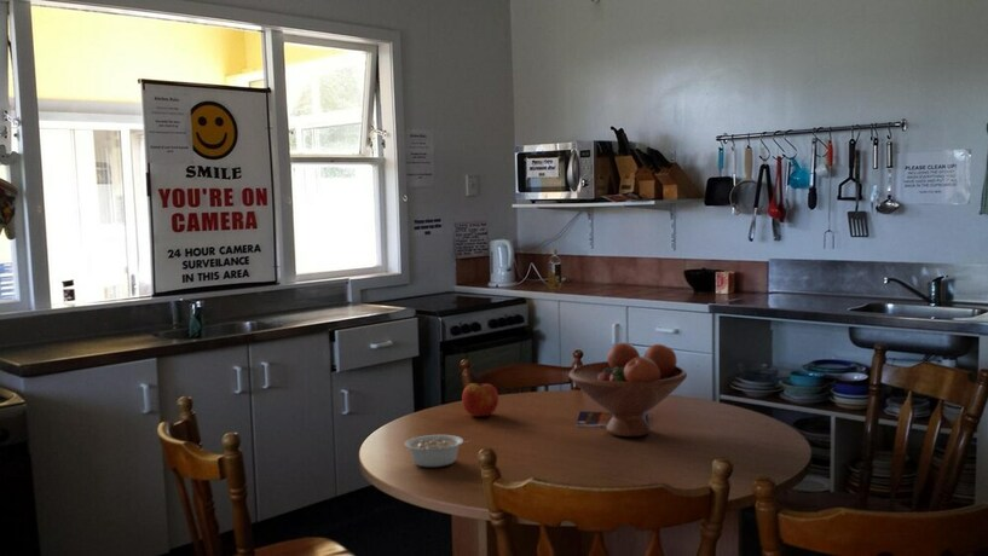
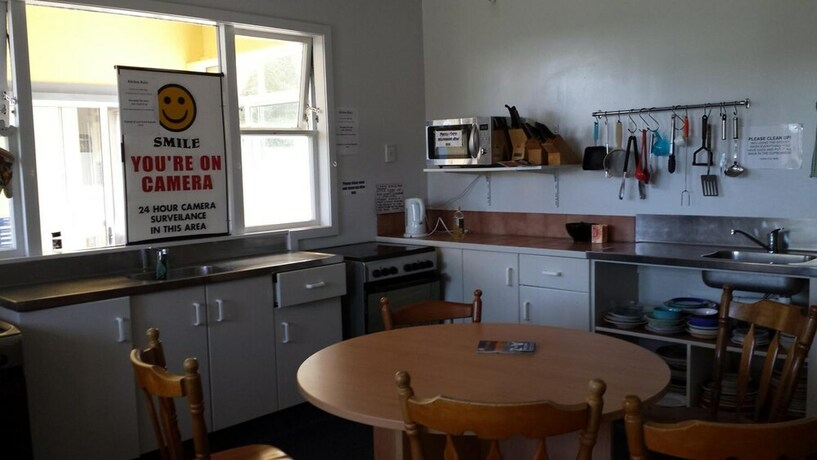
- fruit bowl [568,342,688,438]
- legume [404,434,472,468]
- apple [461,380,499,417]
